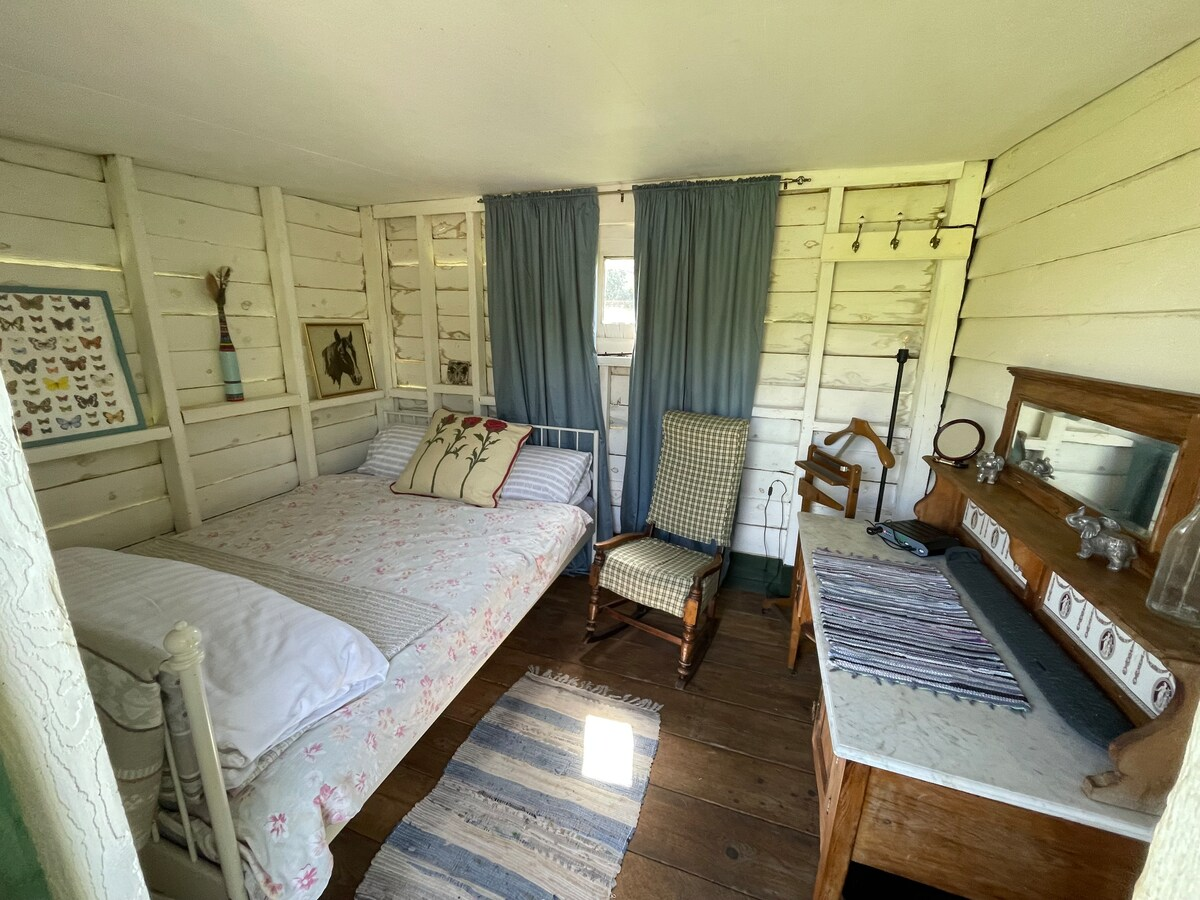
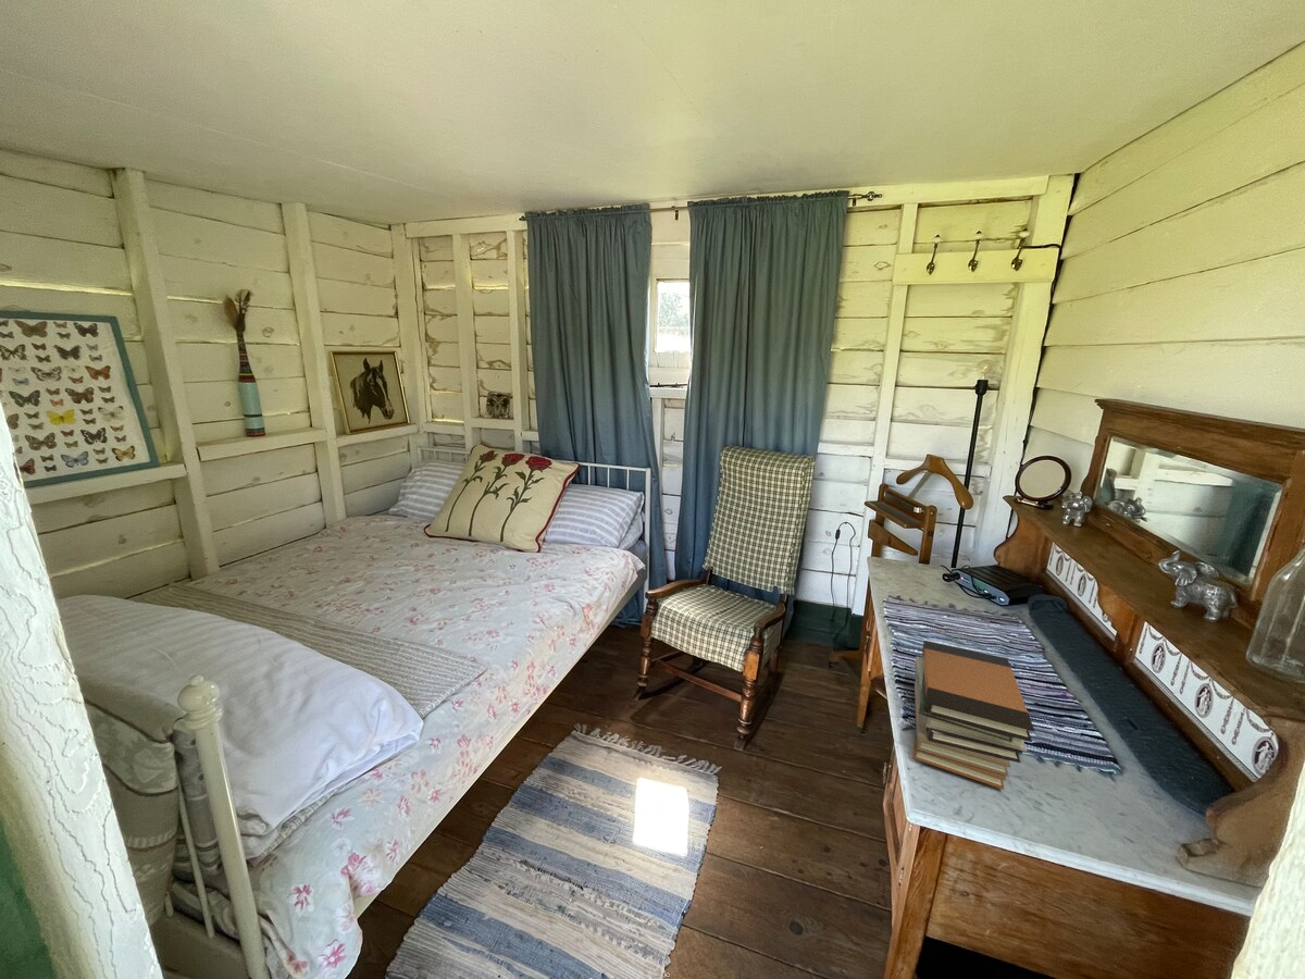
+ book stack [912,640,1035,791]
